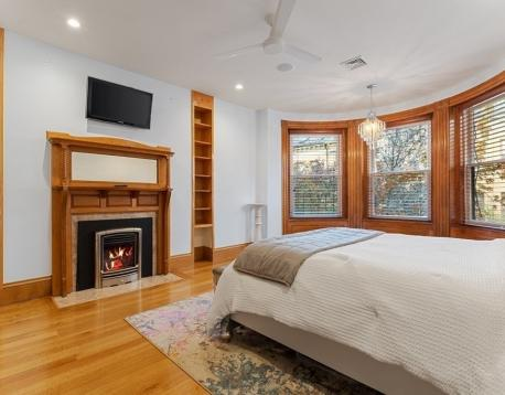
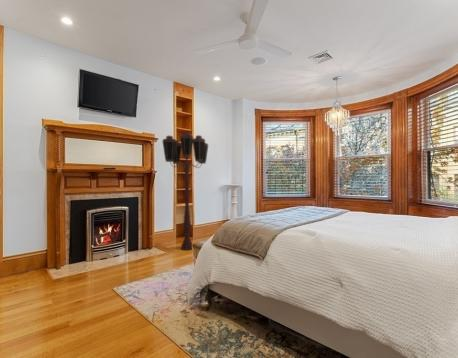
+ floor lamp [161,131,209,251]
